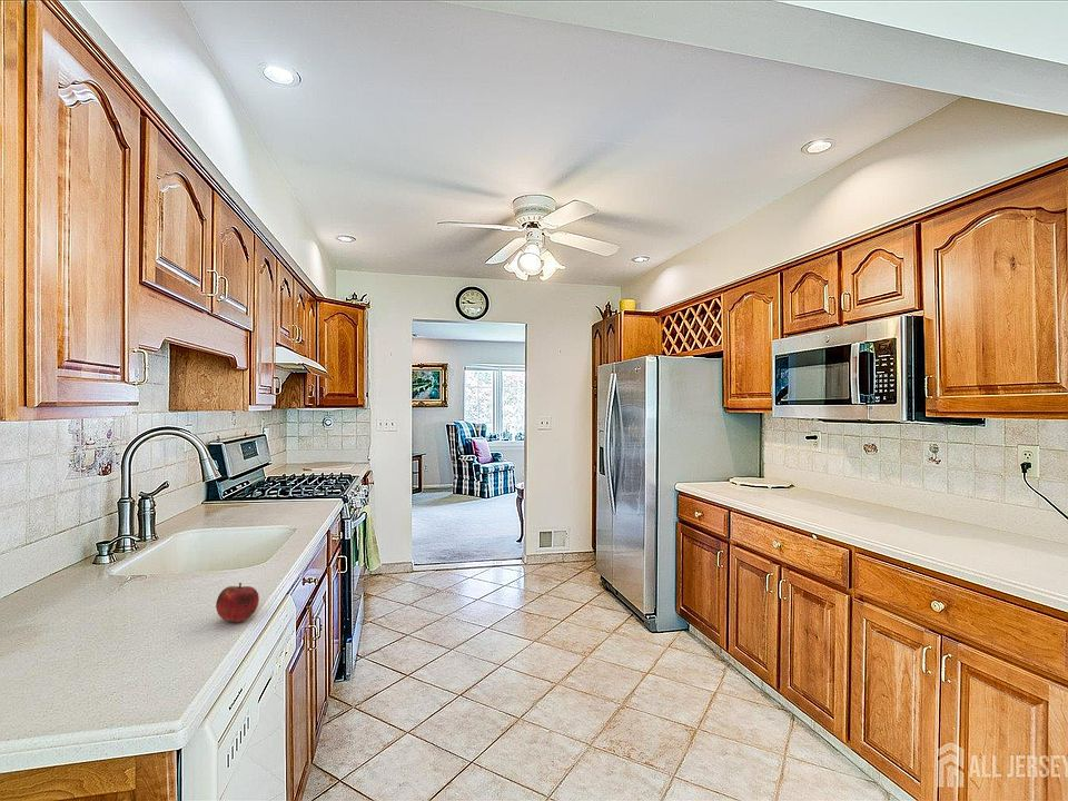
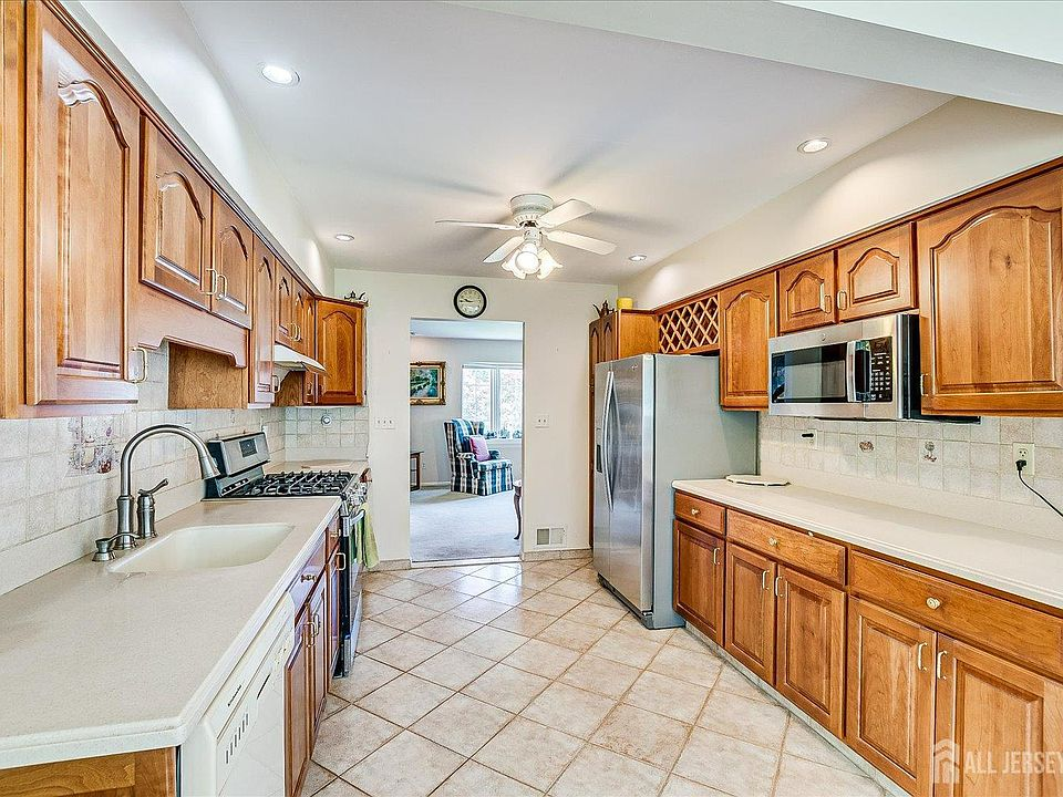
- fruit [215,582,260,623]
